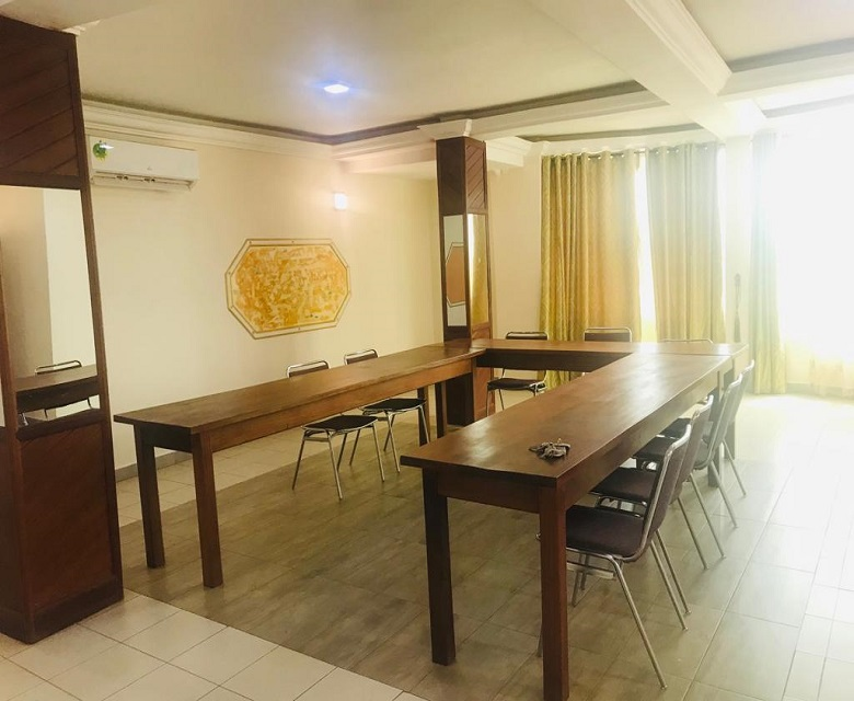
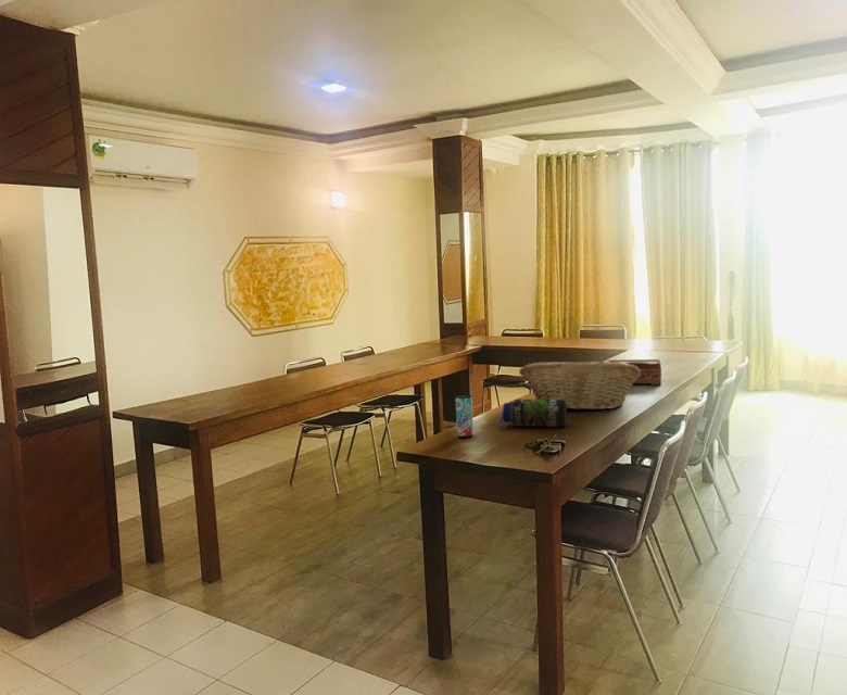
+ tissue box [606,358,662,386]
+ water bottle [497,397,568,429]
+ beverage can [455,394,475,439]
+ fruit basket [518,361,641,412]
